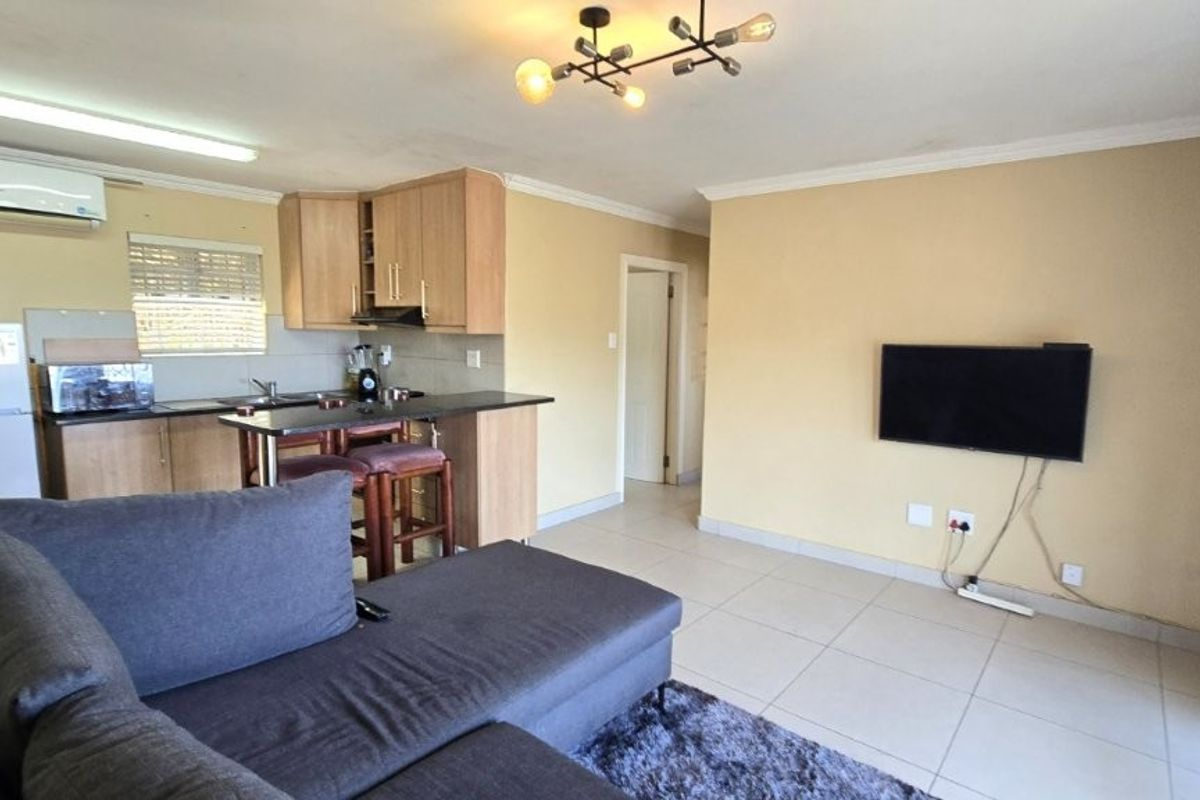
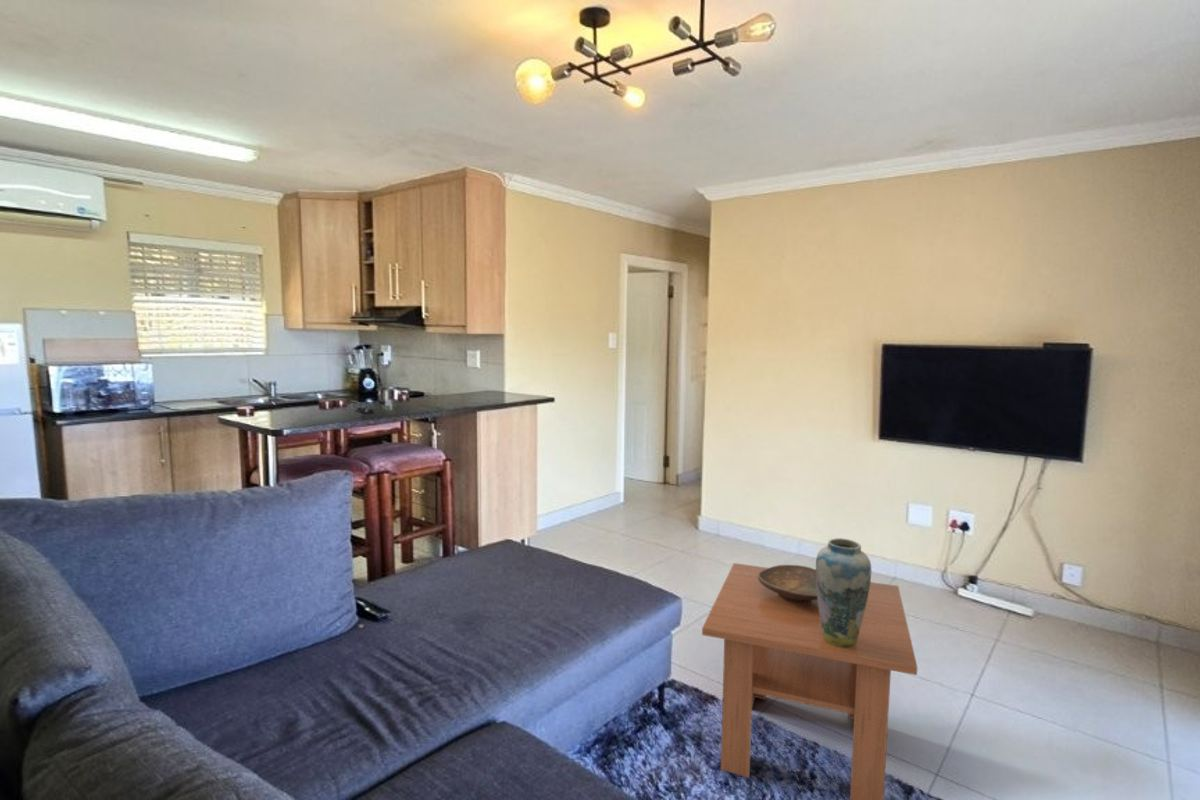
+ vase [815,537,872,647]
+ decorative bowl [758,564,818,603]
+ coffee table [701,562,918,800]
